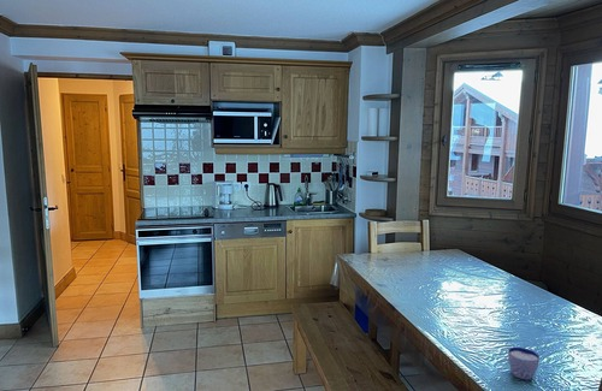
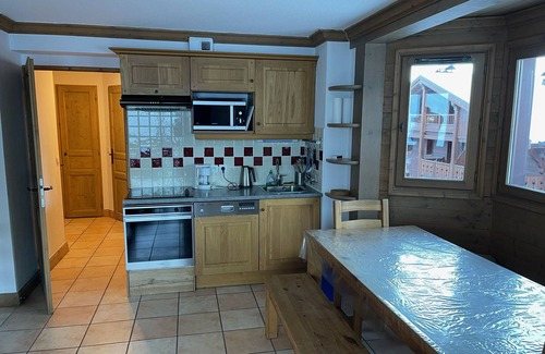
- cup [507,346,541,380]
